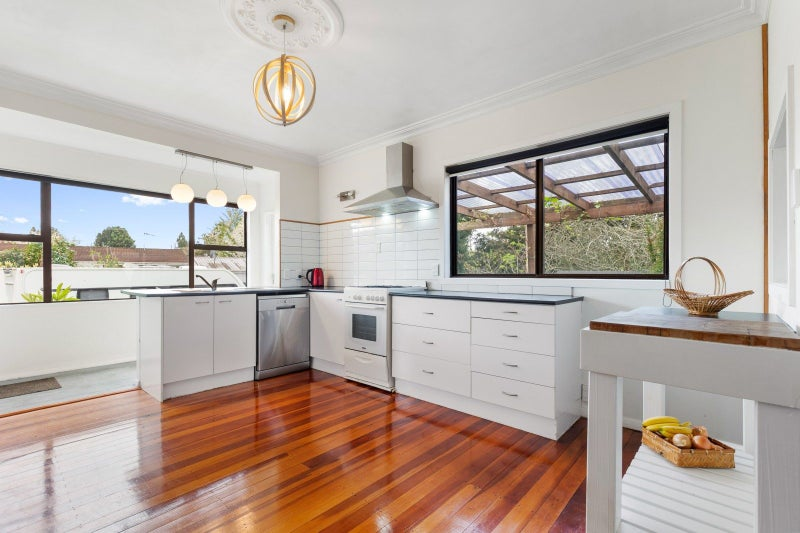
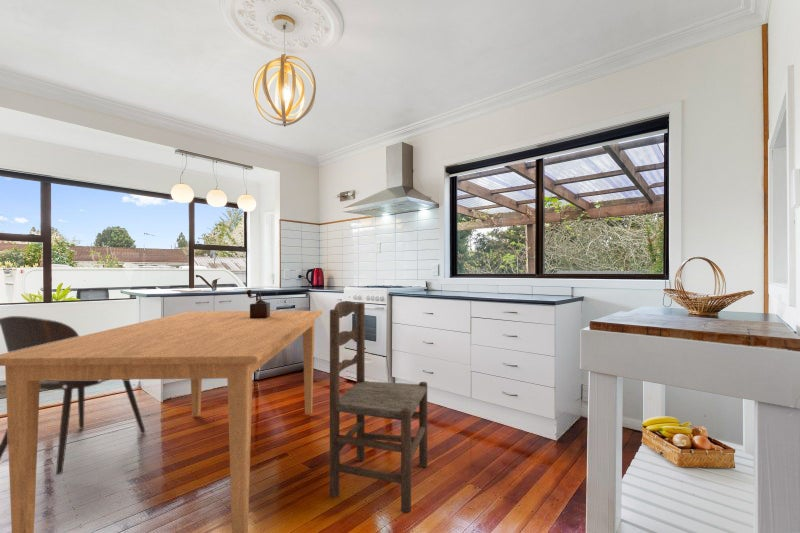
+ dining chair [0,315,146,475]
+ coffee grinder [245,289,271,319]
+ dining table [0,310,323,533]
+ dining chair [329,300,428,514]
